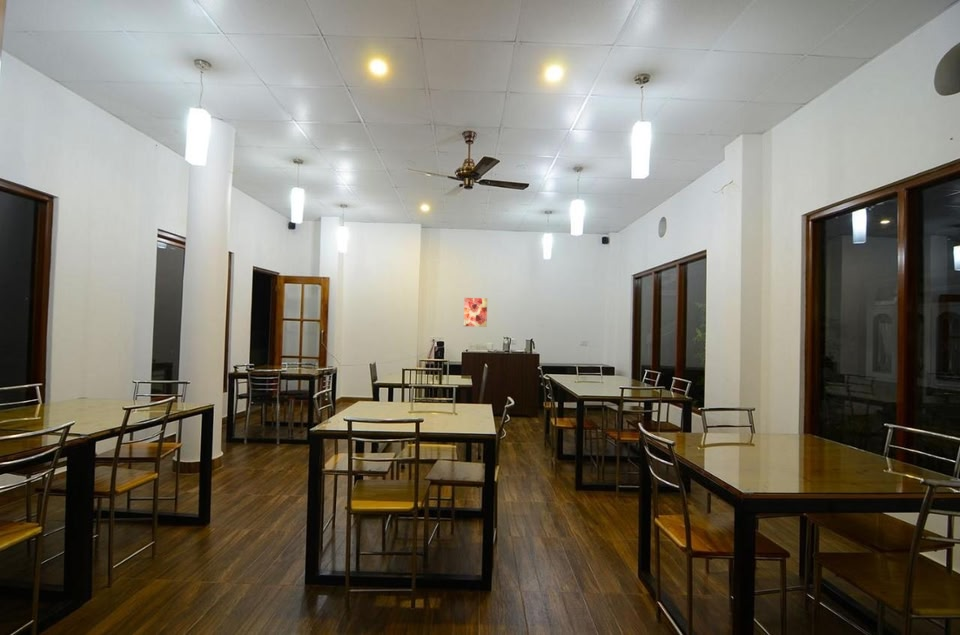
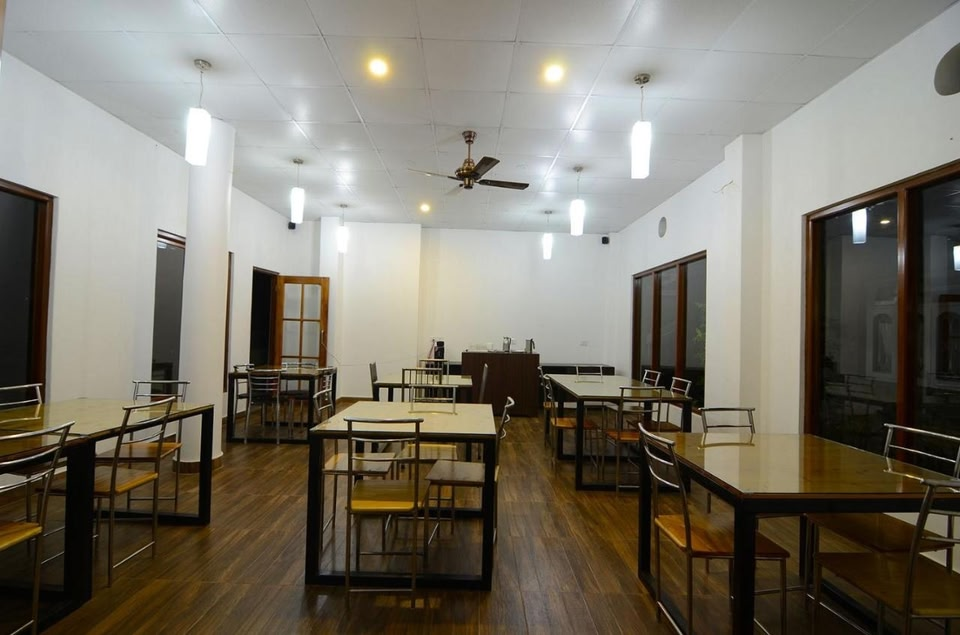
- wall art [463,297,488,328]
